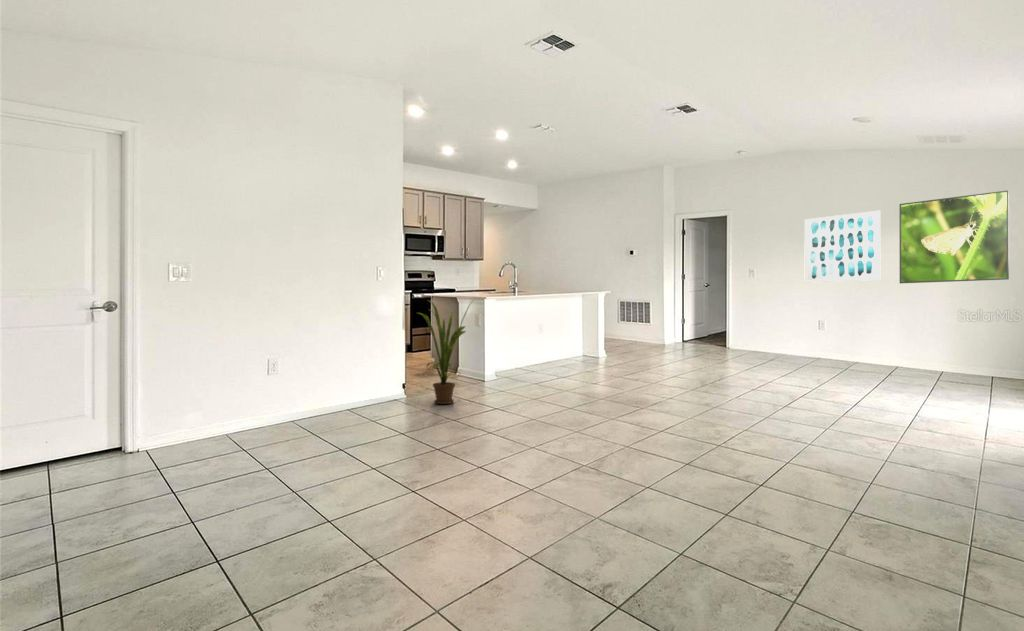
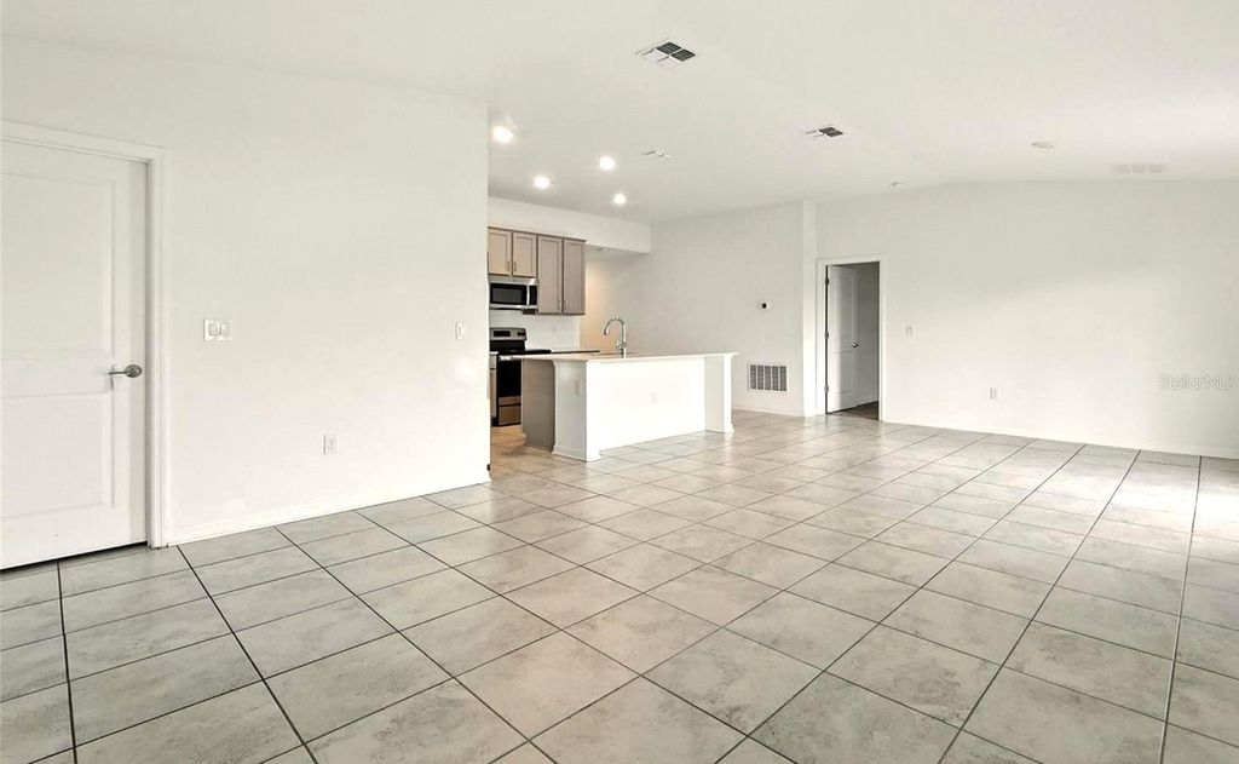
- house plant [417,299,475,405]
- wall art [803,209,881,284]
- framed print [898,189,1010,284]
